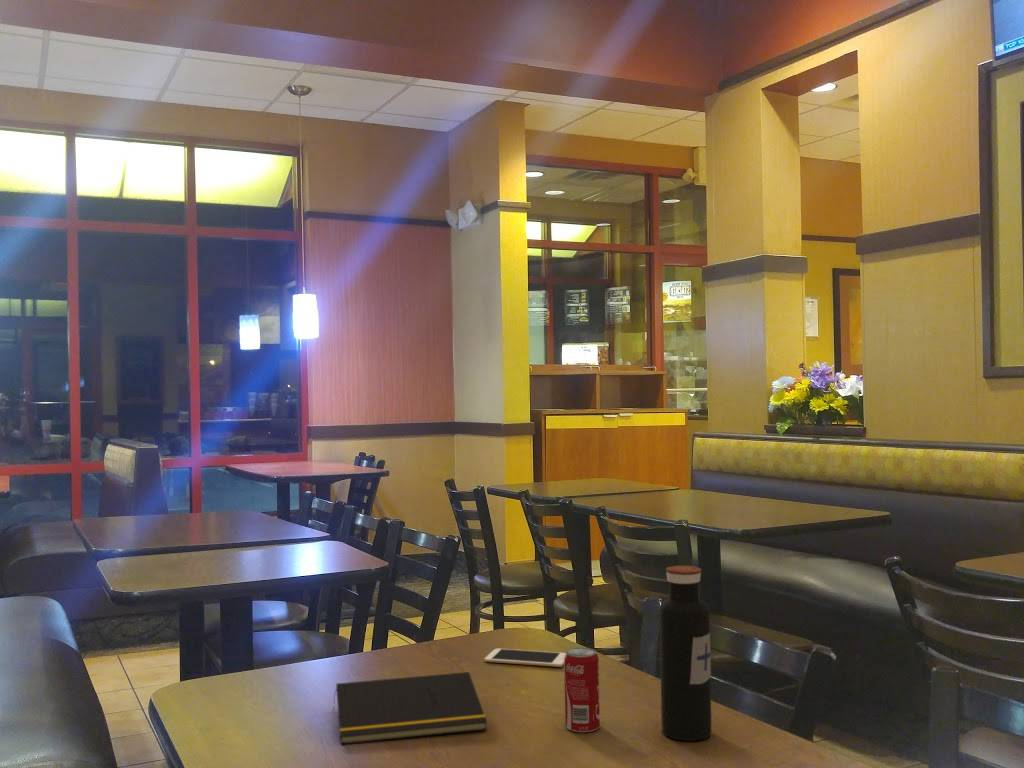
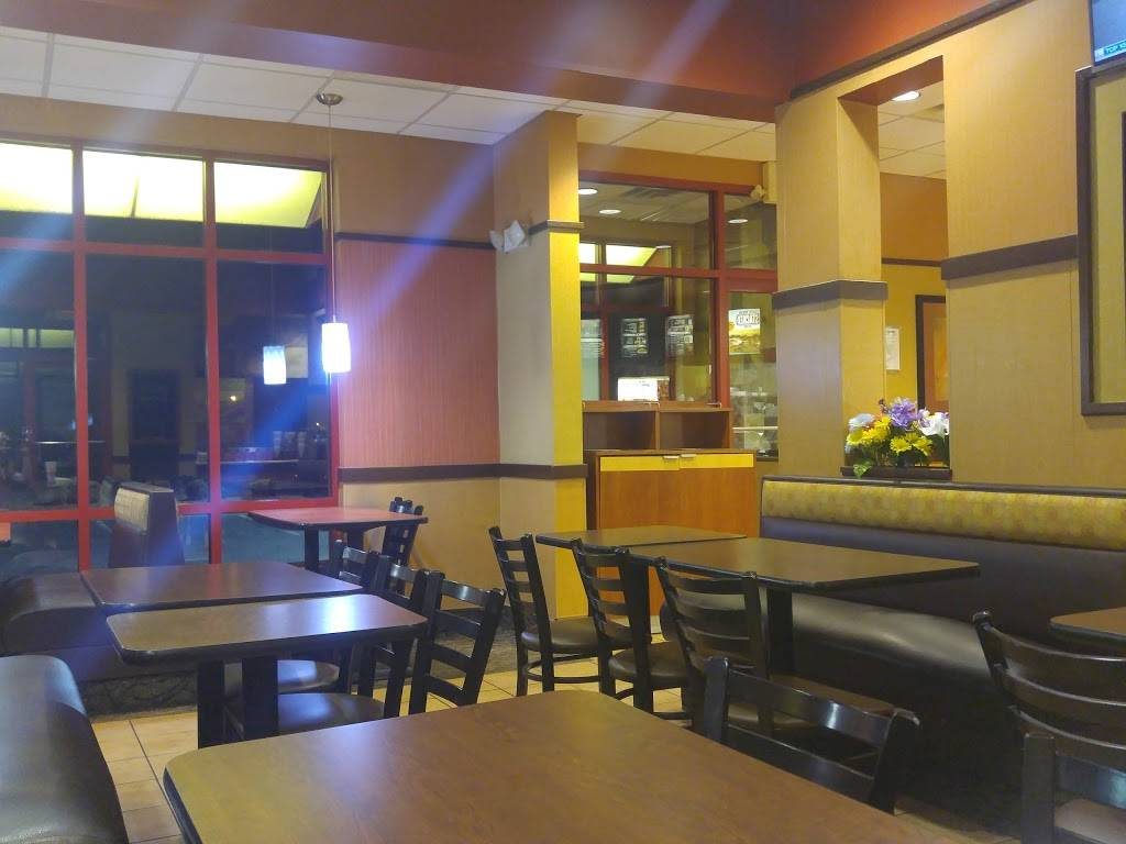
- beverage can [563,647,601,733]
- cell phone [483,648,566,668]
- notepad [332,671,488,745]
- water bottle [658,565,712,742]
